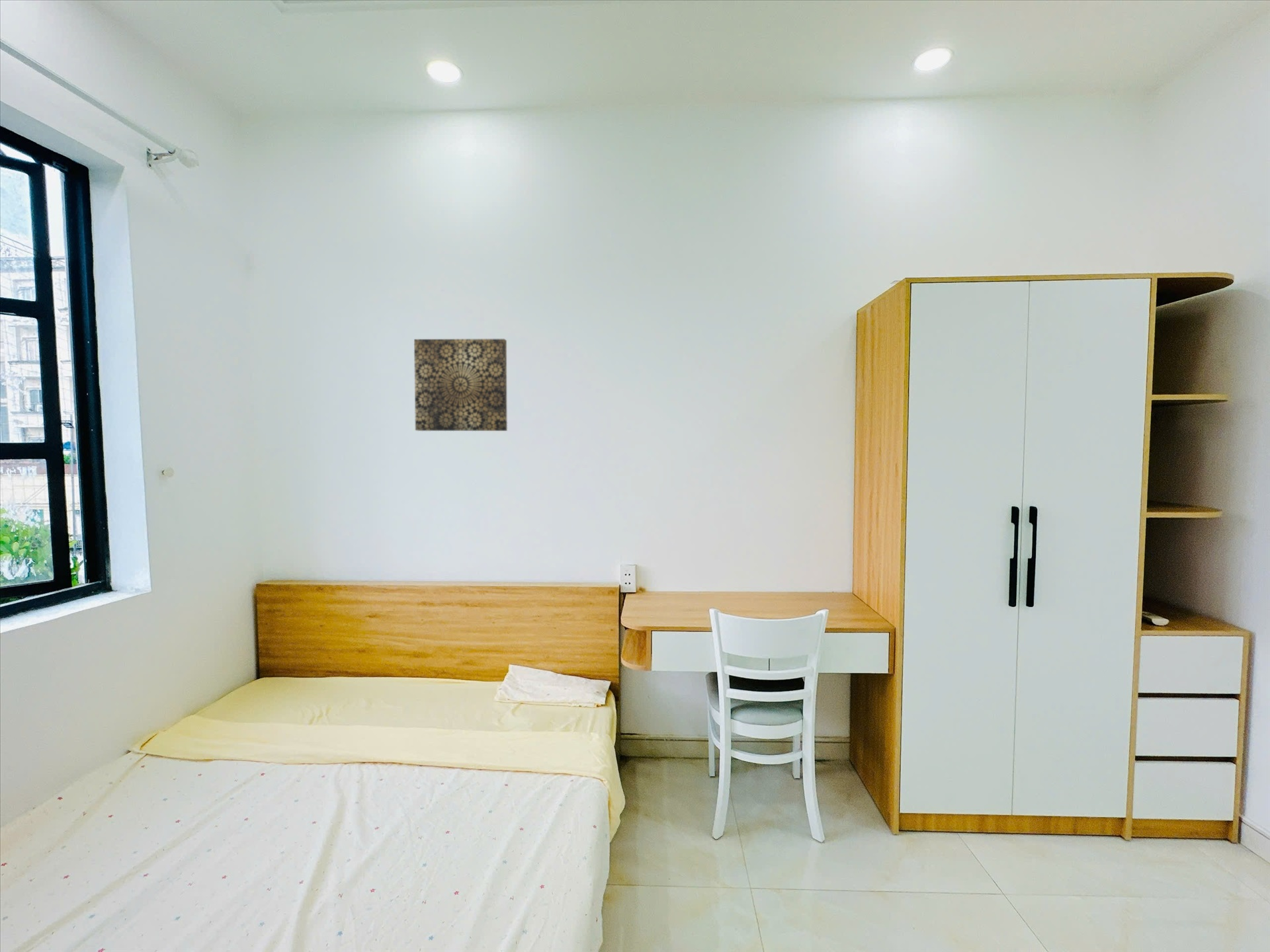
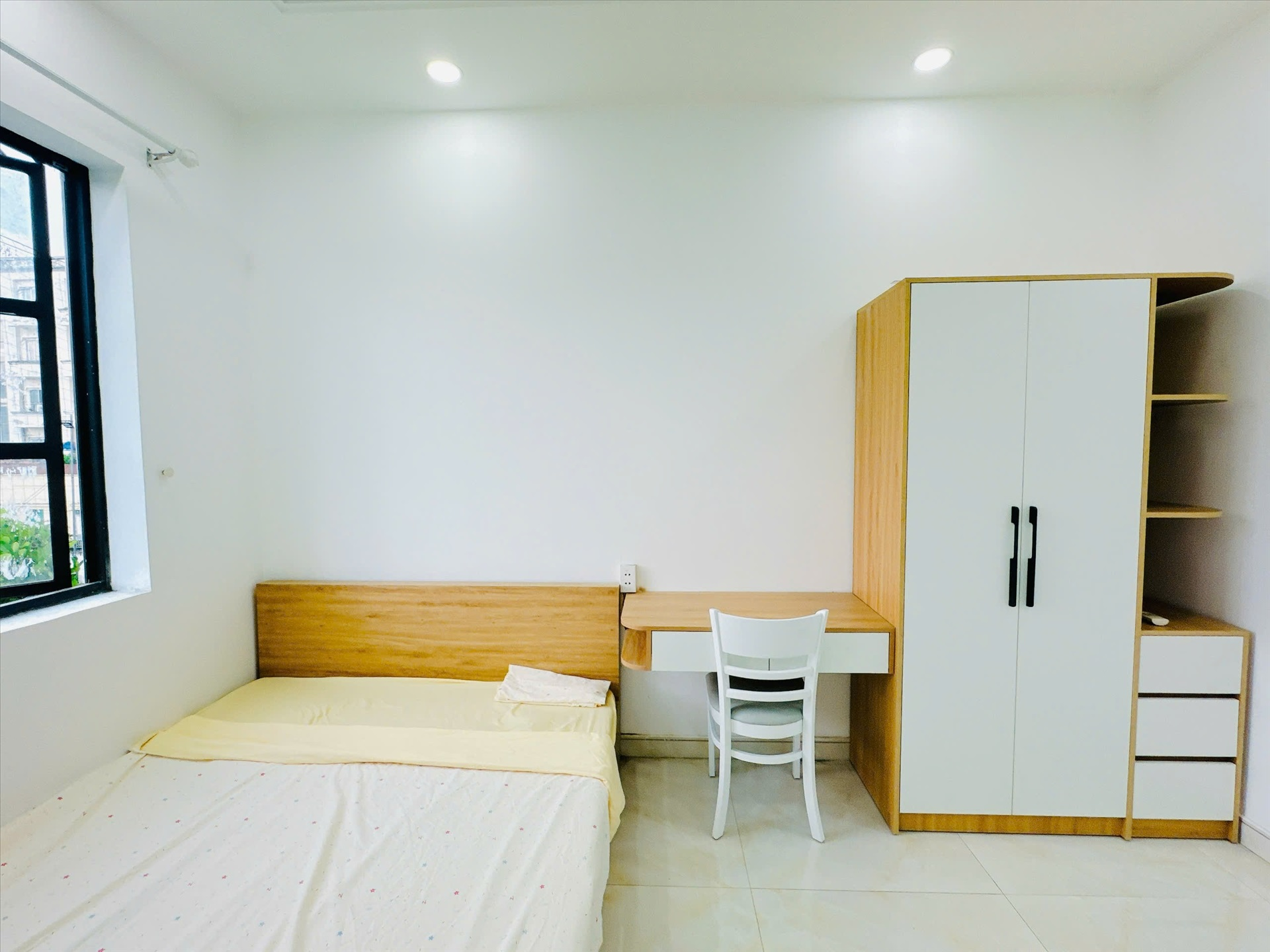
- wall art [413,338,508,432]
